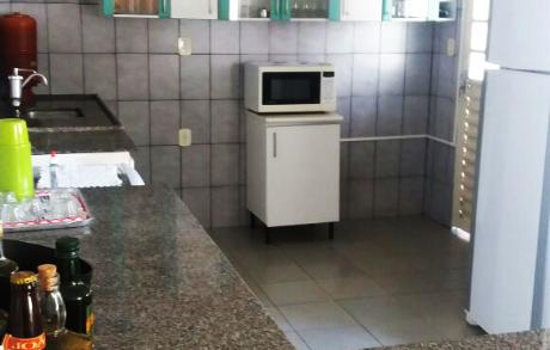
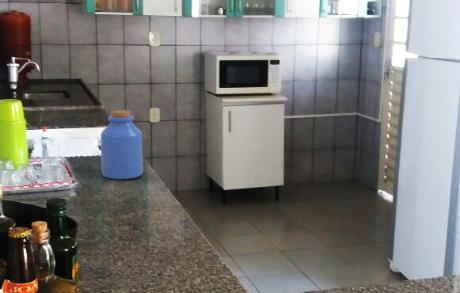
+ jar [100,109,144,180]
